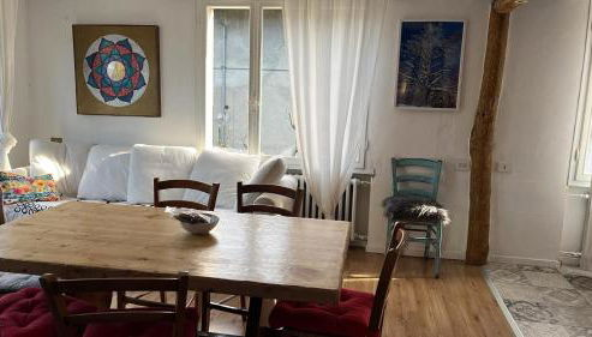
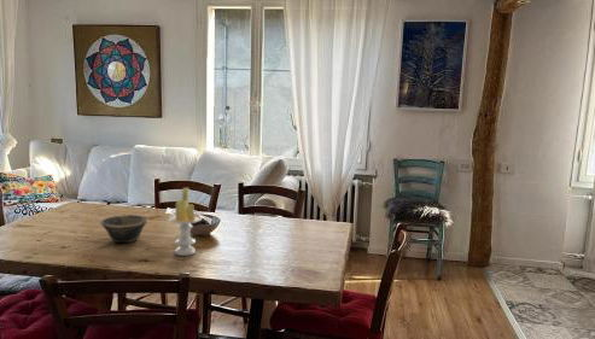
+ candle [167,186,203,257]
+ bowl [99,214,148,244]
